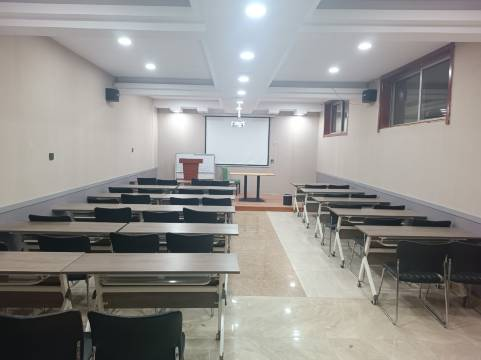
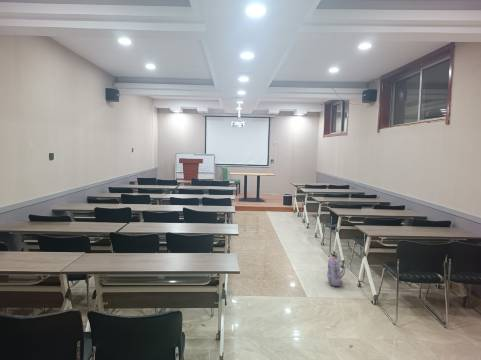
+ backpack [326,253,346,287]
